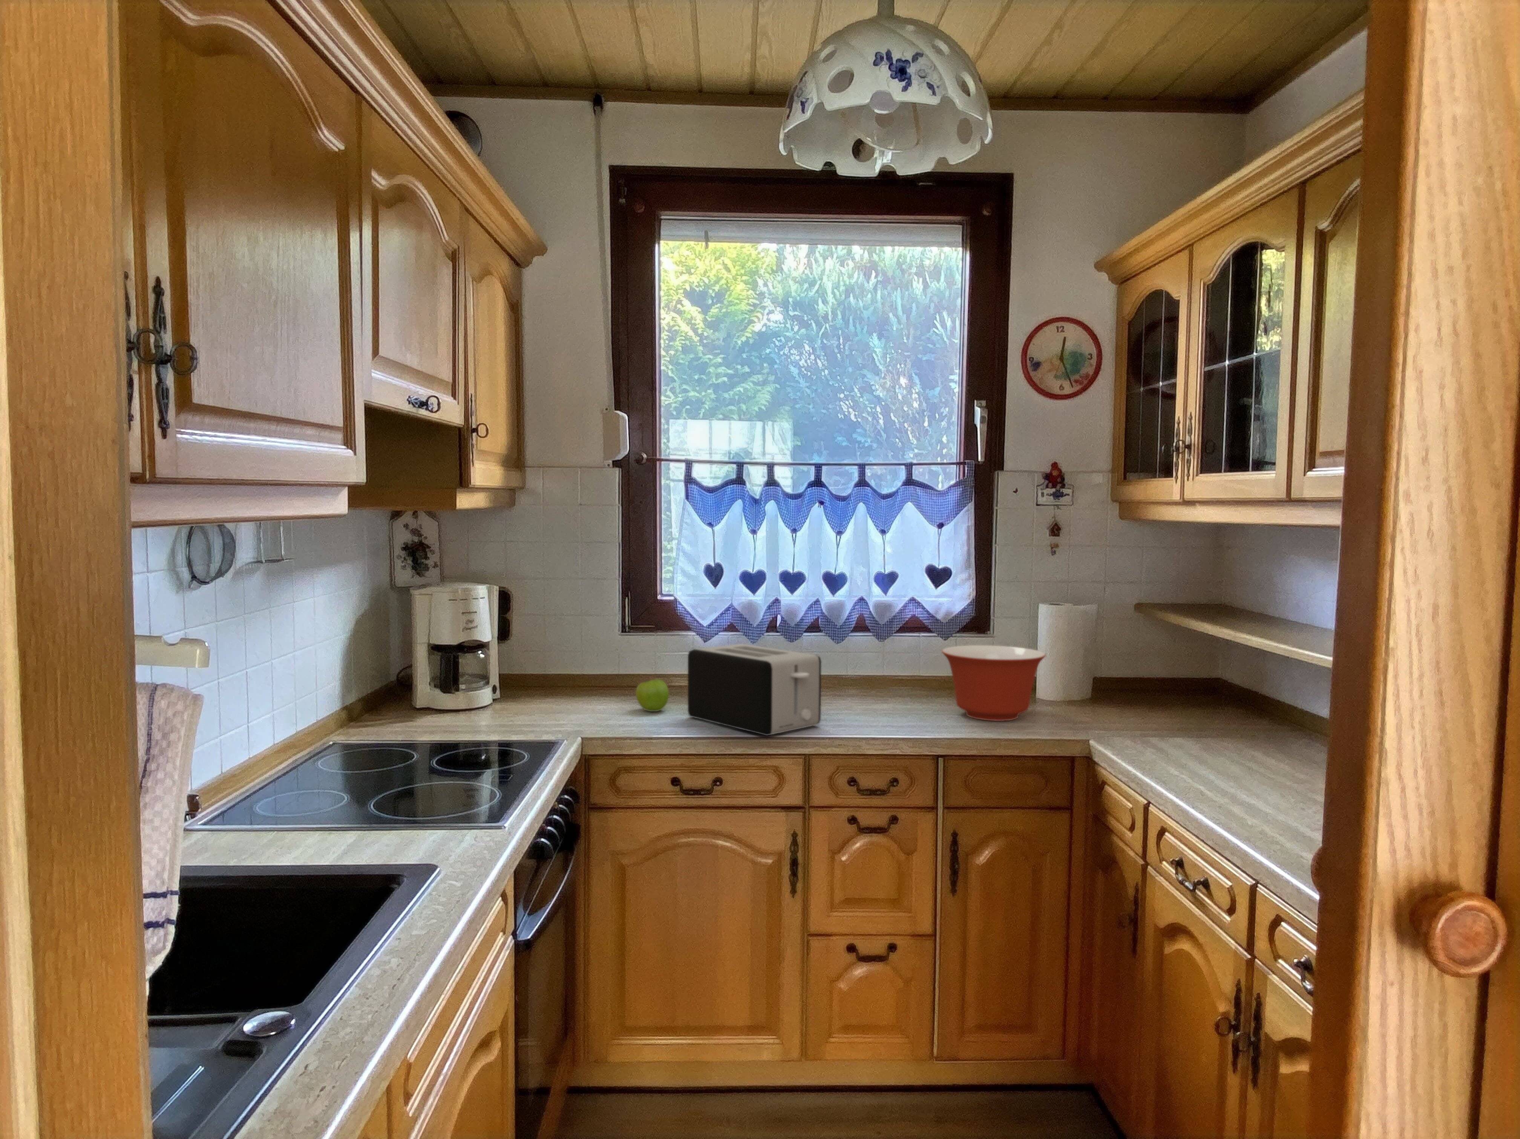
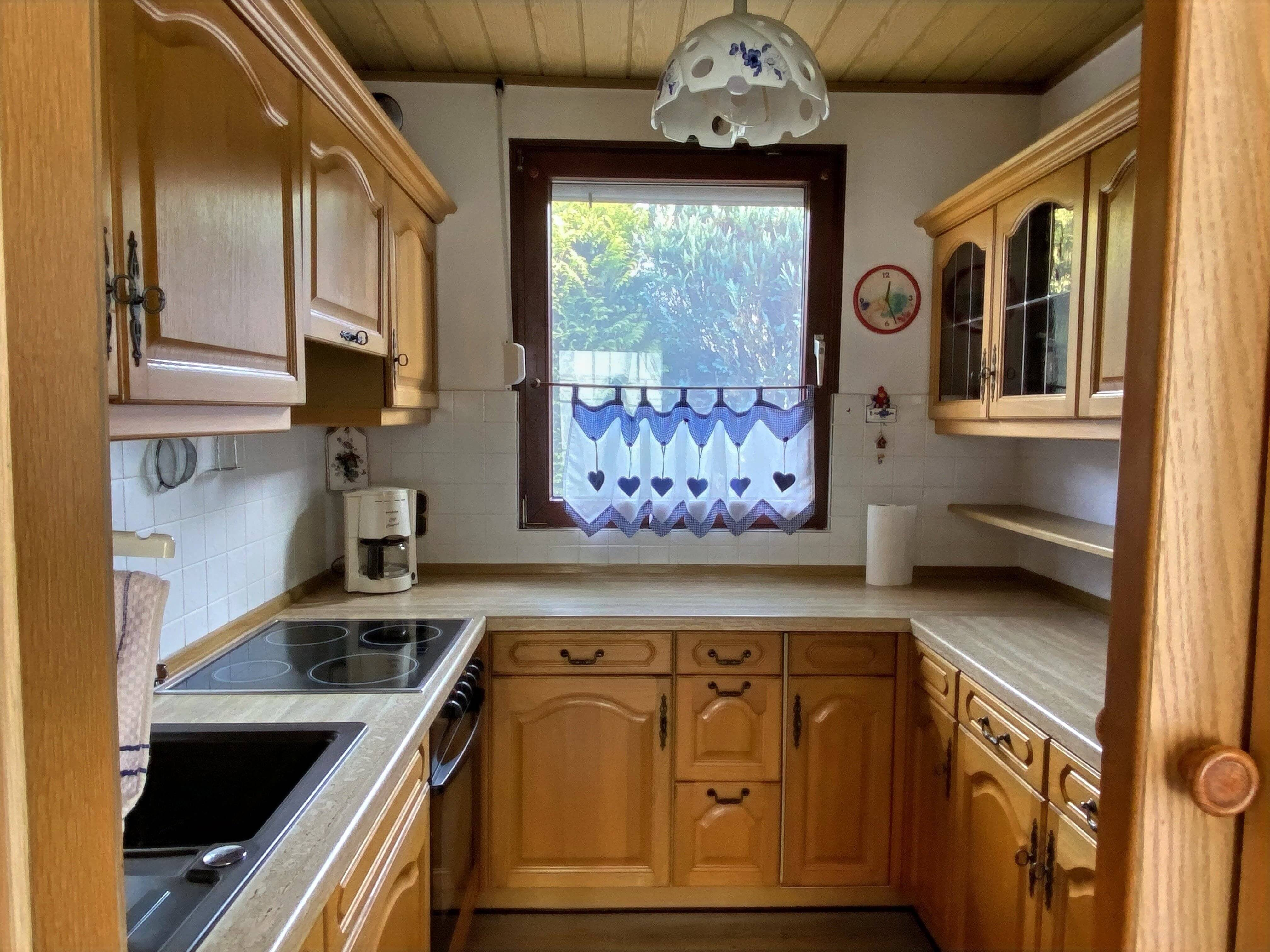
- toaster [687,644,822,736]
- mixing bowl [942,645,1046,721]
- fruit [636,678,669,712]
